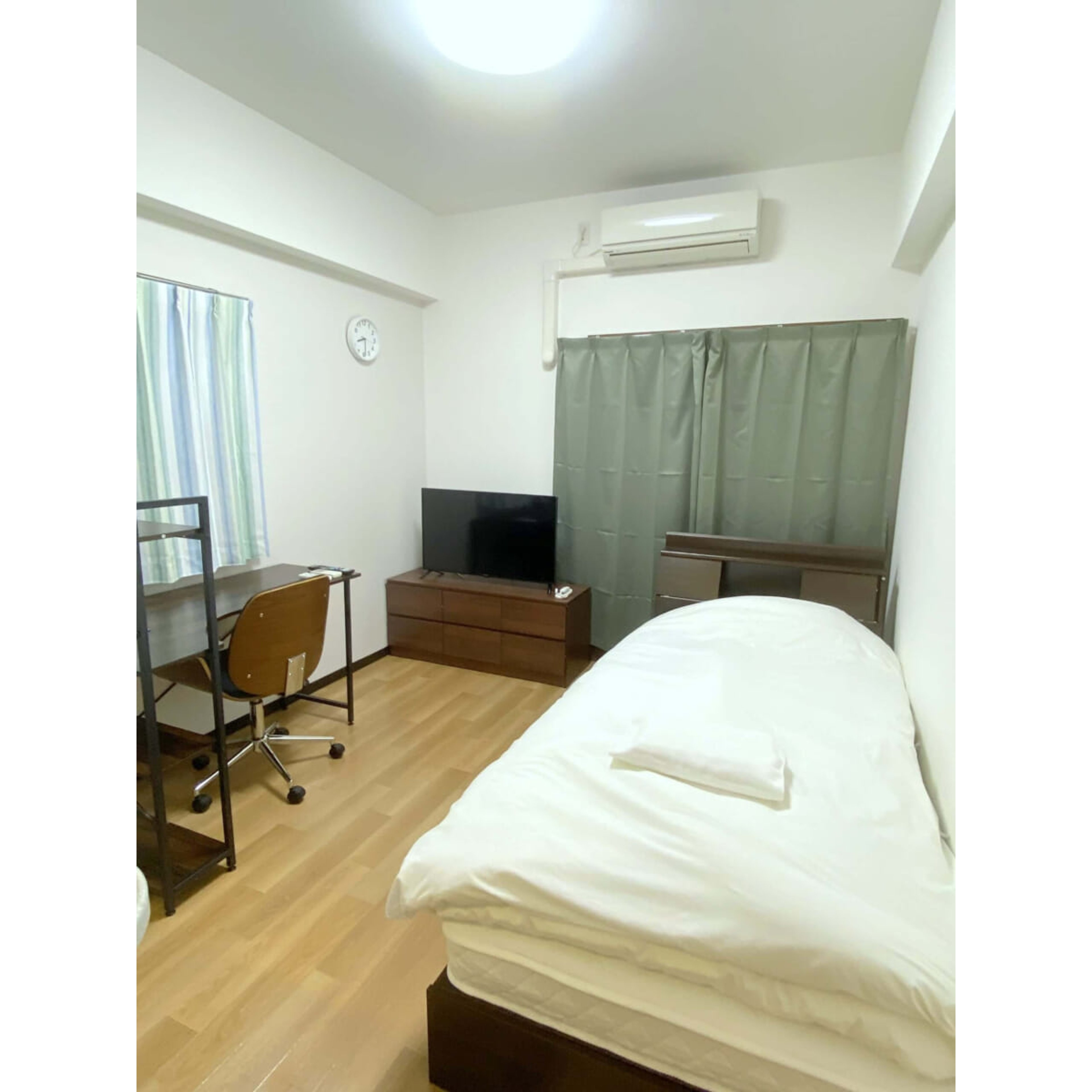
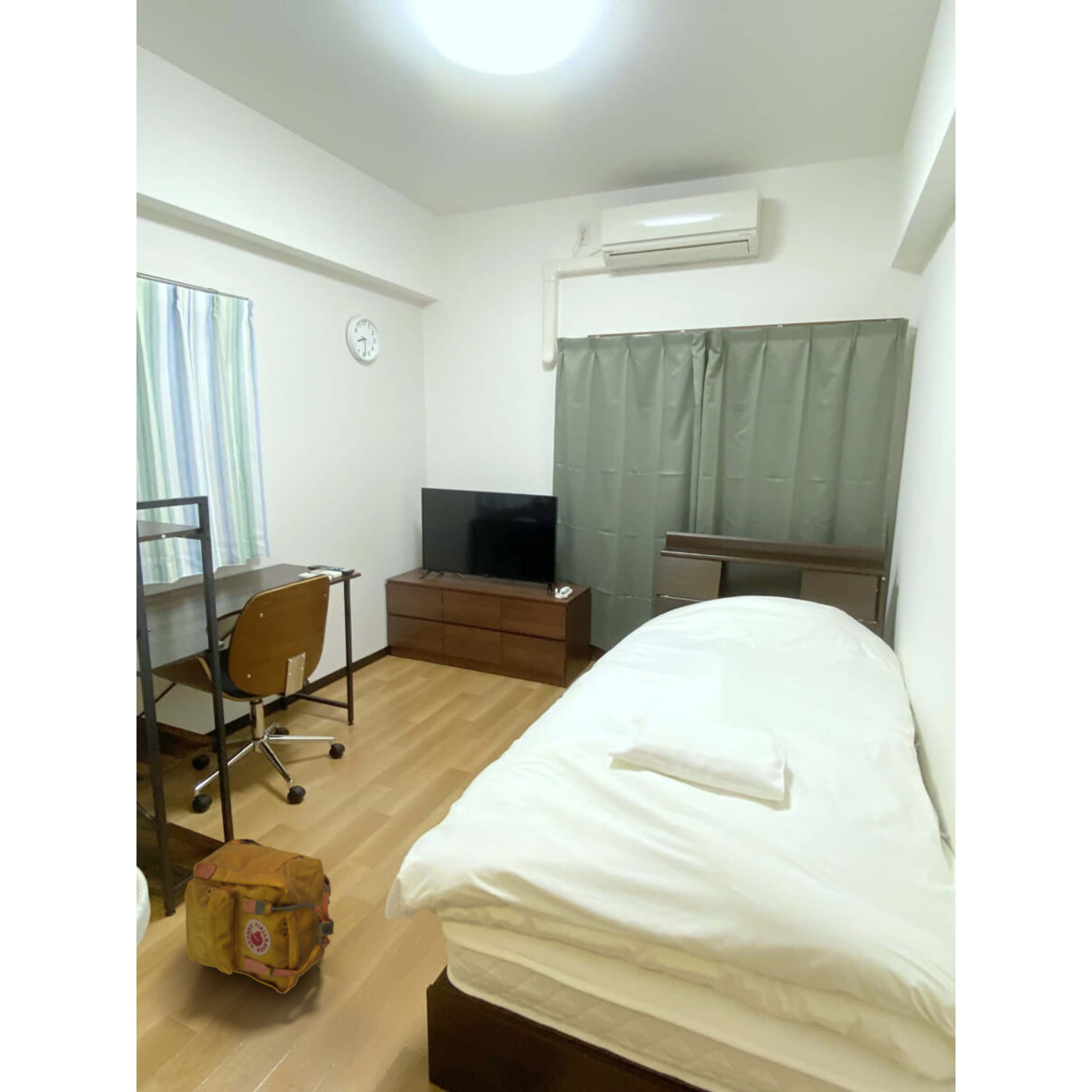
+ backpack [184,838,334,994]
